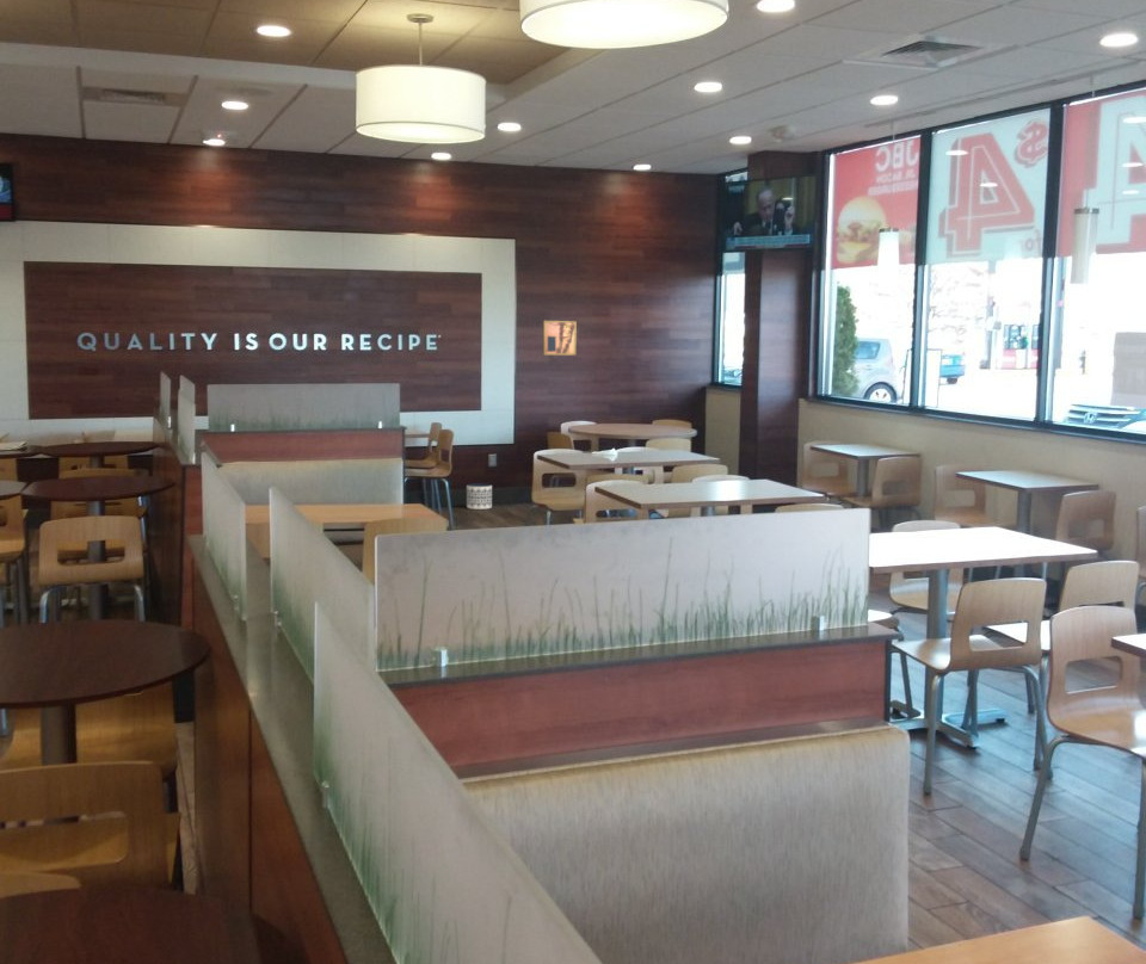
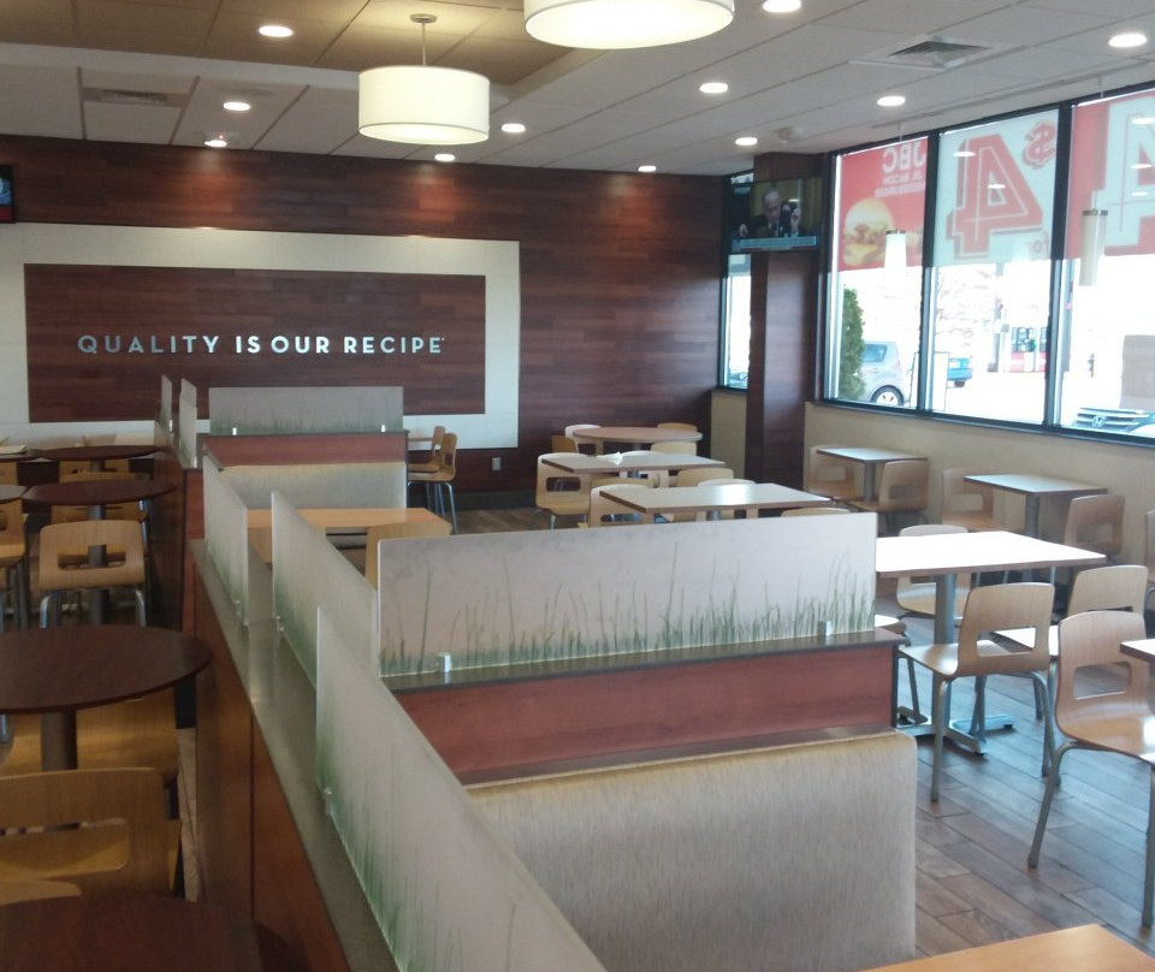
- planter [466,482,493,511]
- wall art [542,320,578,357]
